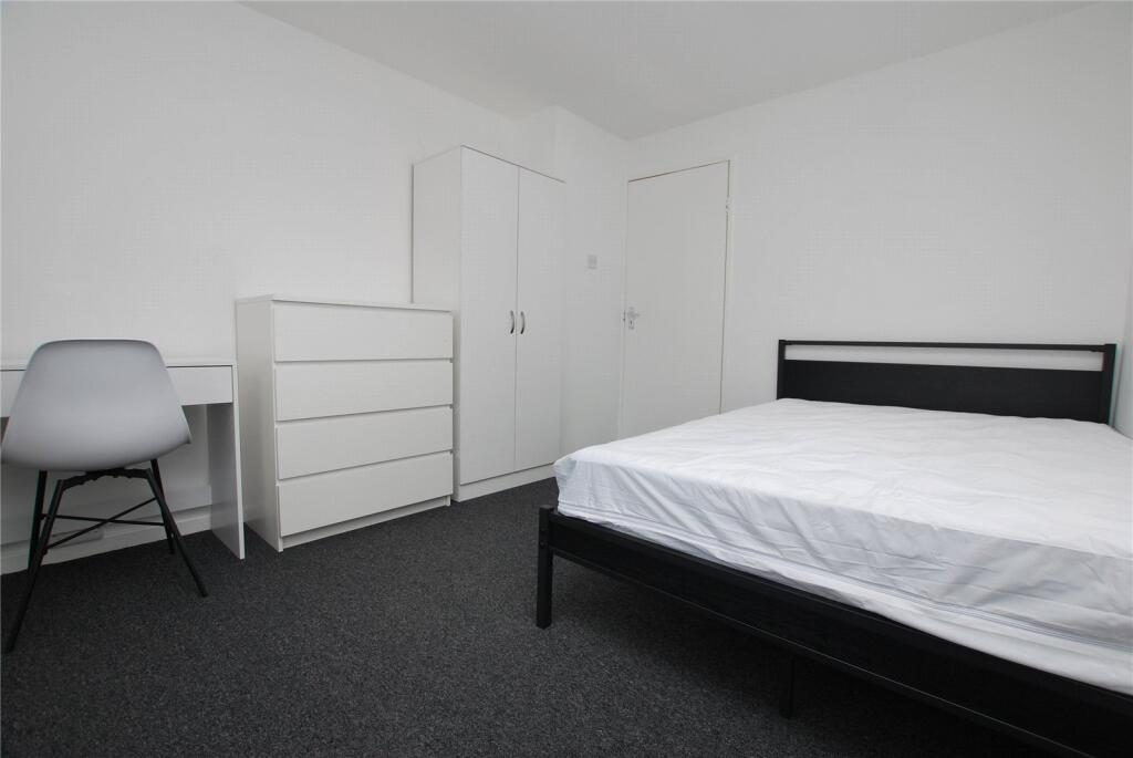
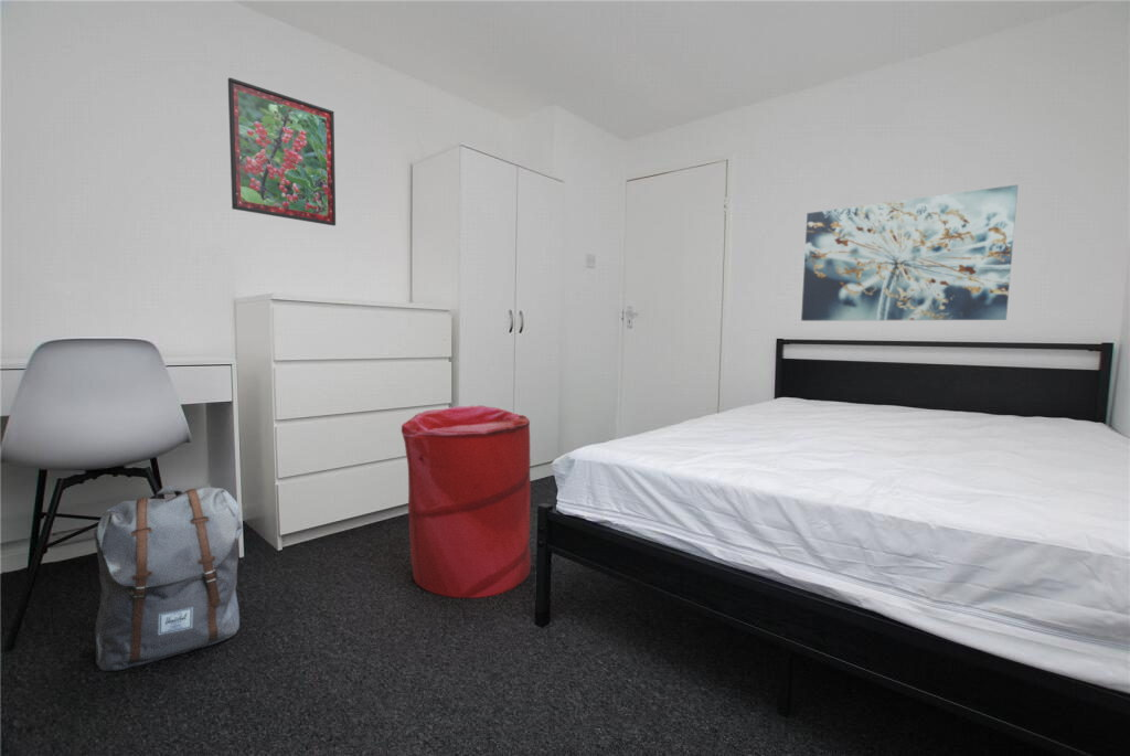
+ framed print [227,76,337,227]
+ wall art [800,184,1019,322]
+ laundry hamper [401,404,532,599]
+ backpack [93,483,244,672]
